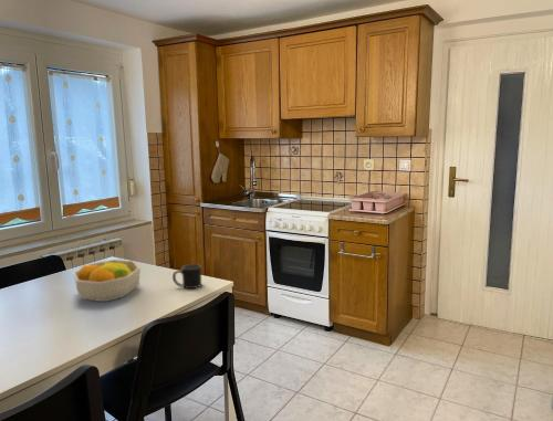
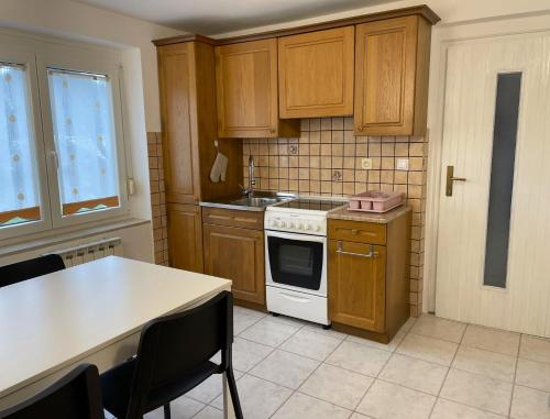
- fruit bowl [73,259,142,303]
- mug [171,263,202,290]
